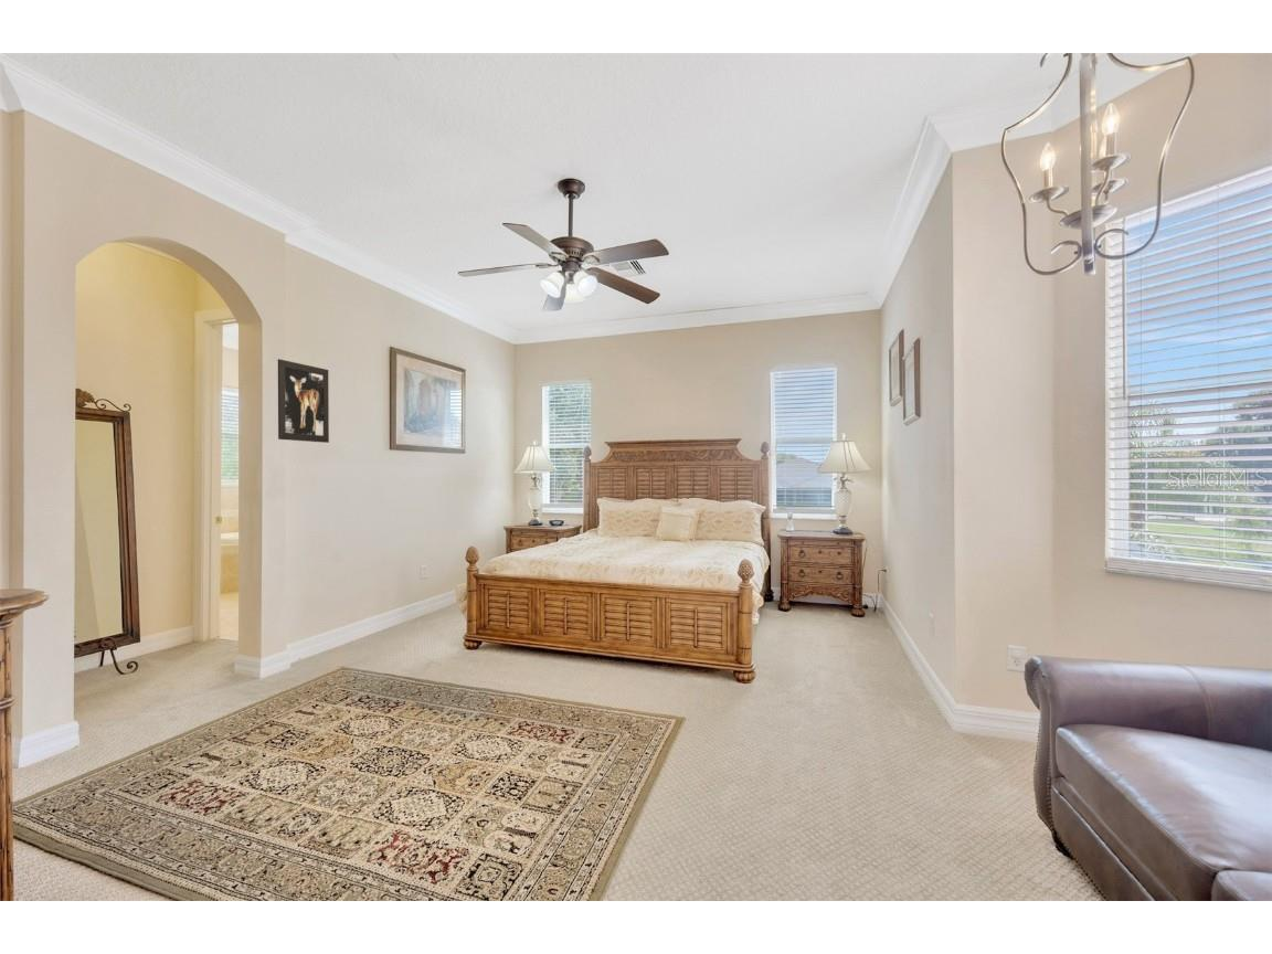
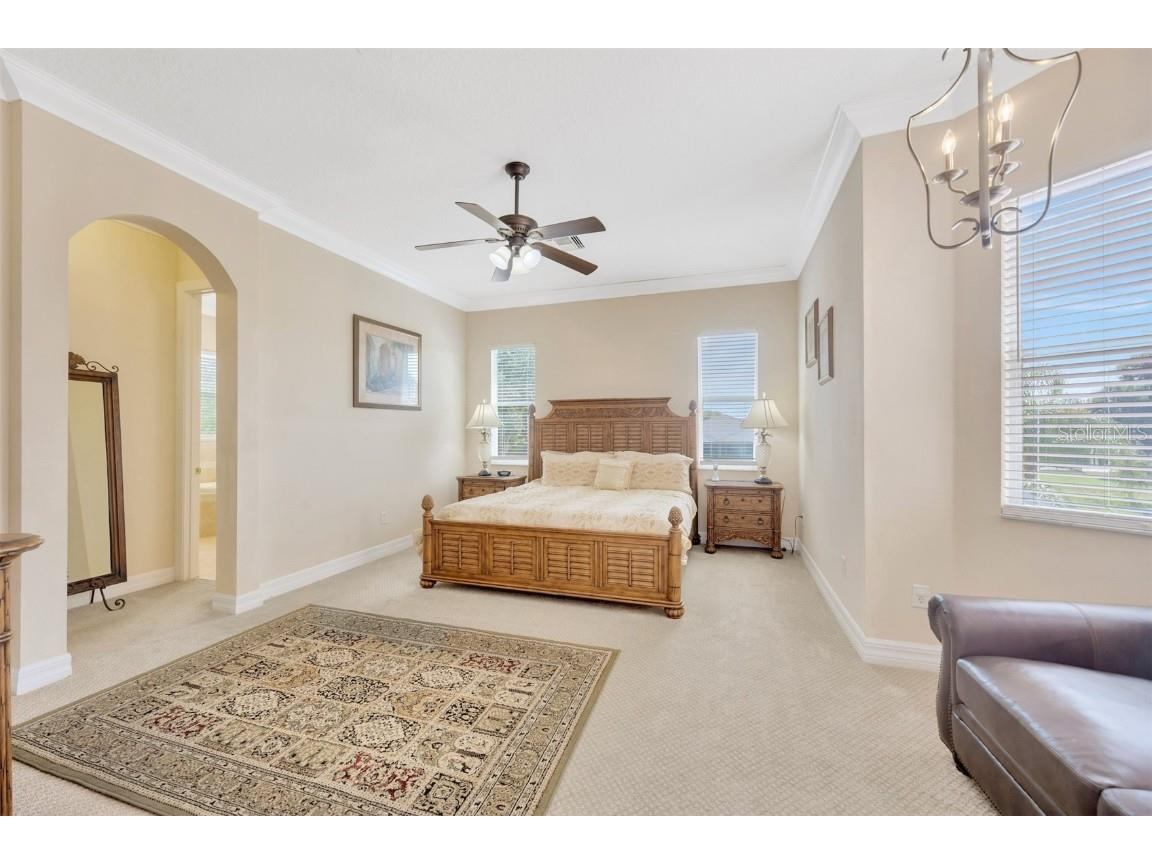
- wall art [277,358,330,444]
